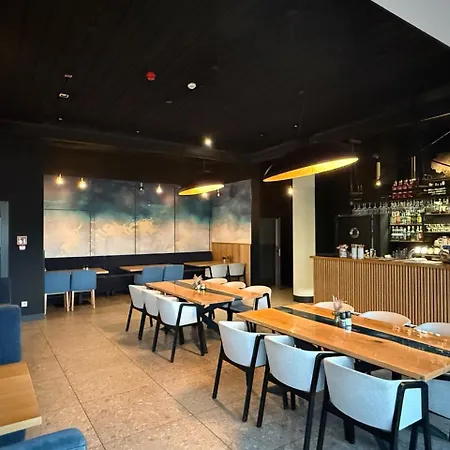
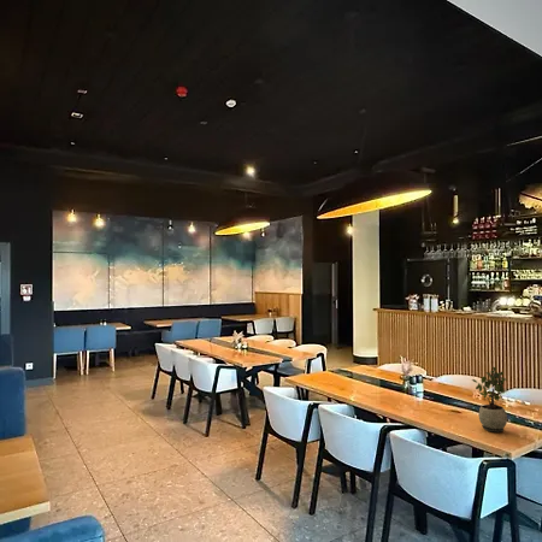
+ potted plant [471,366,508,434]
